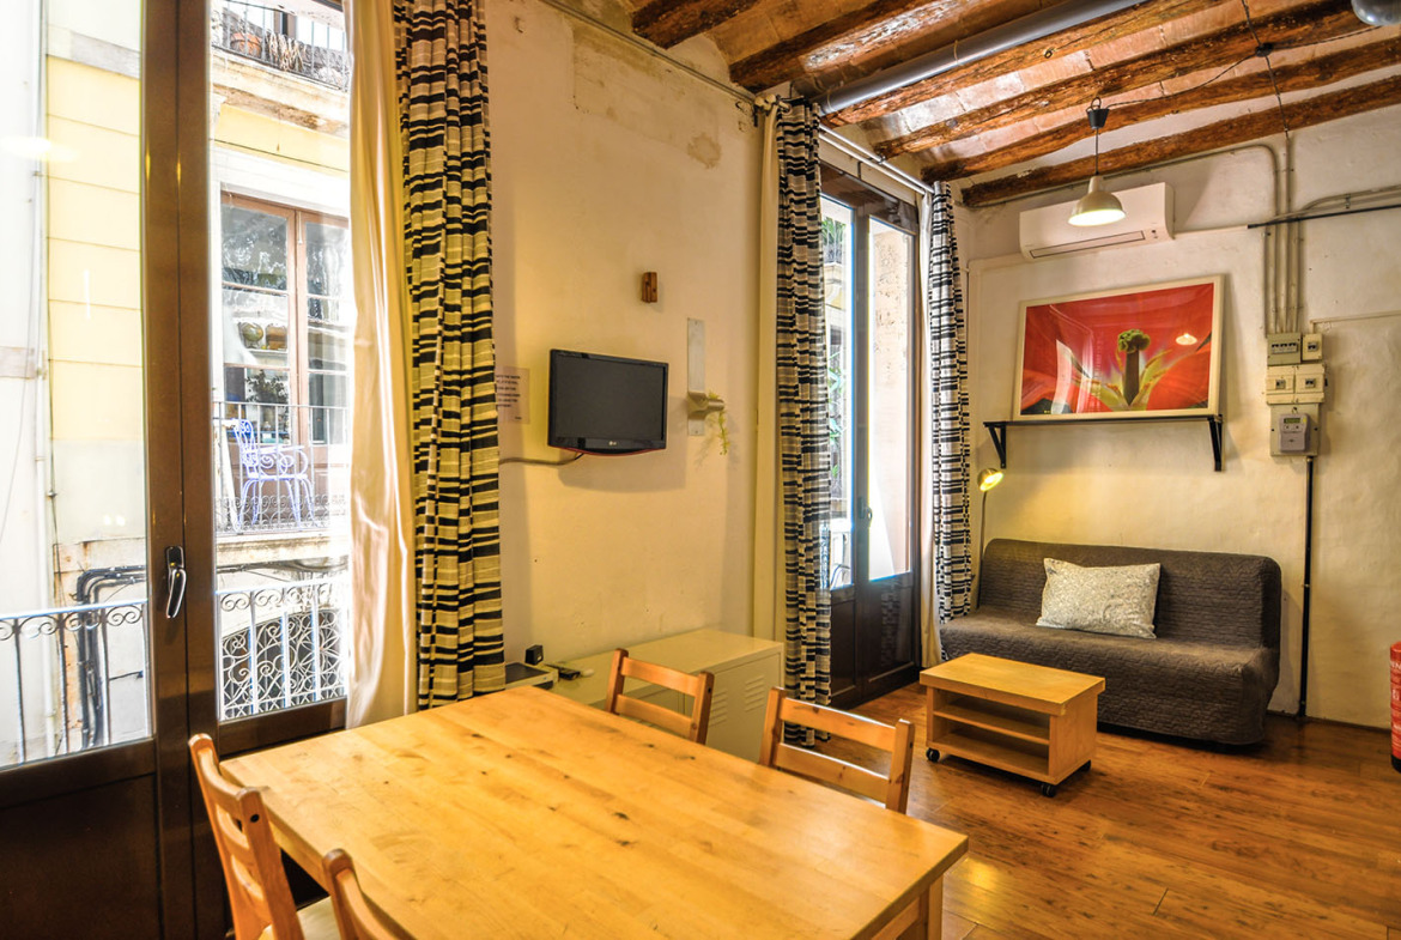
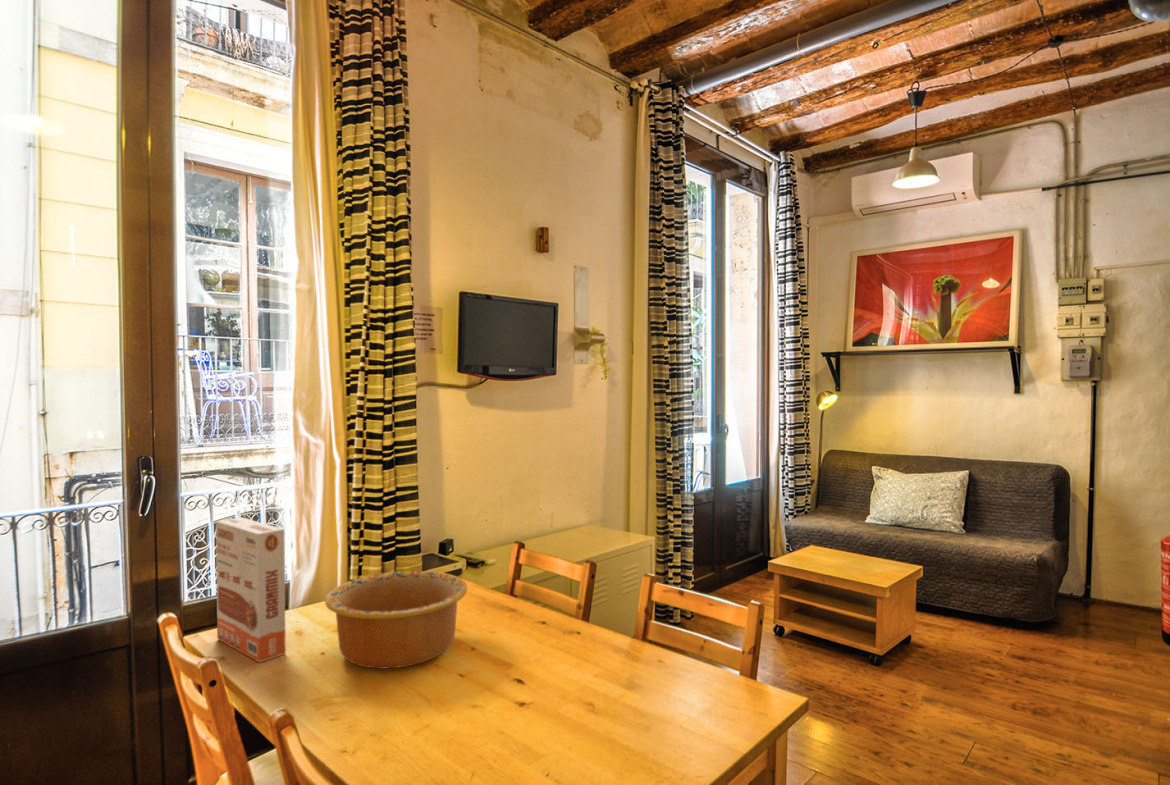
+ bowl [324,570,468,669]
+ cereal box [215,516,287,664]
